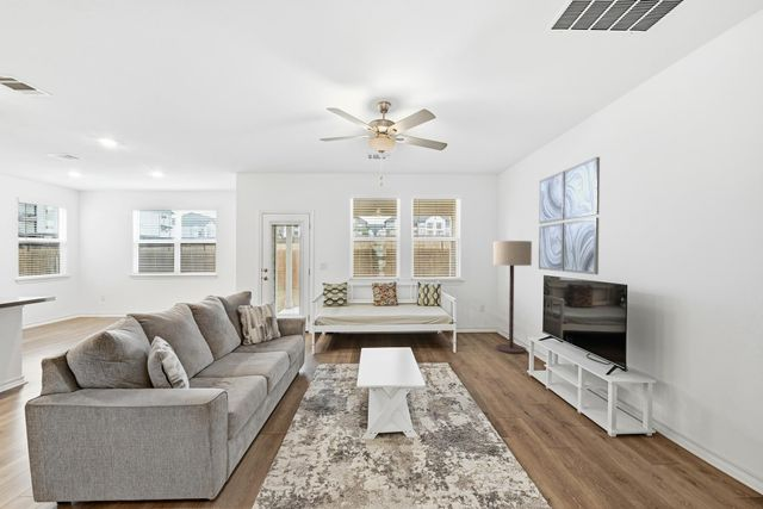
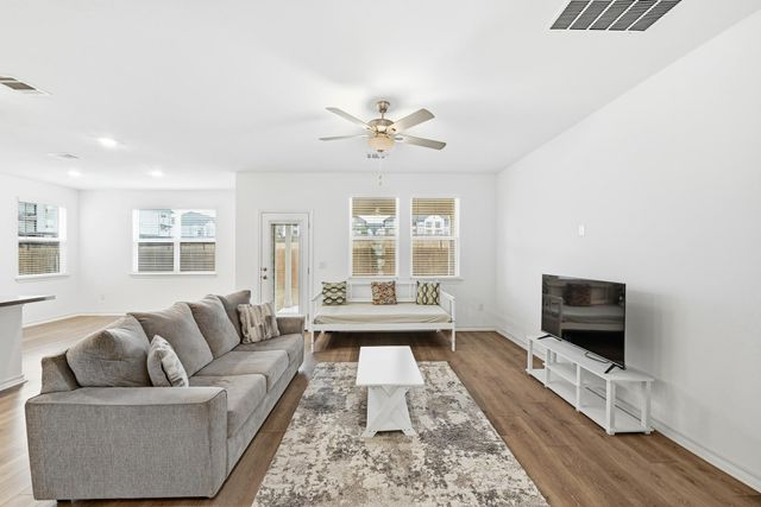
- floor lamp [492,240,533,355]
- wall art [538,156,601,275]
